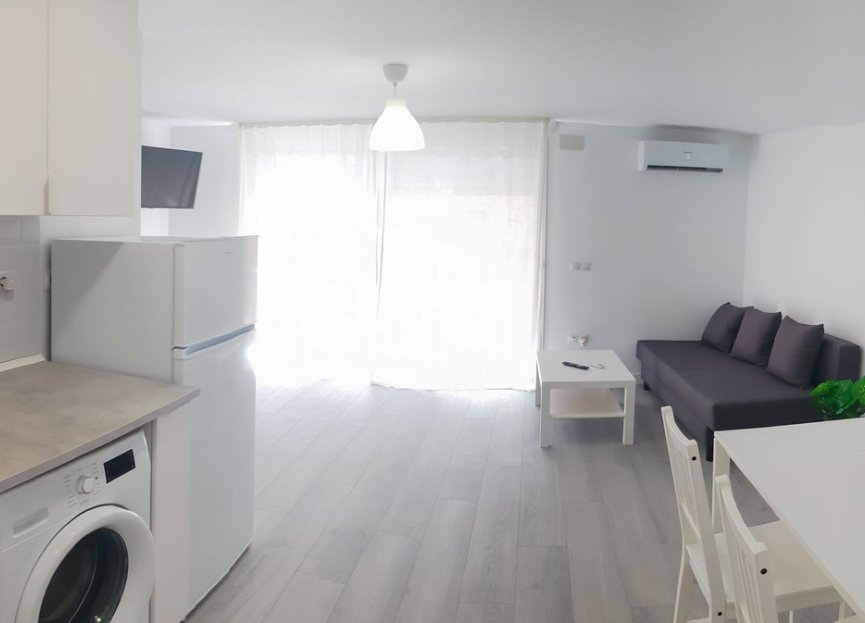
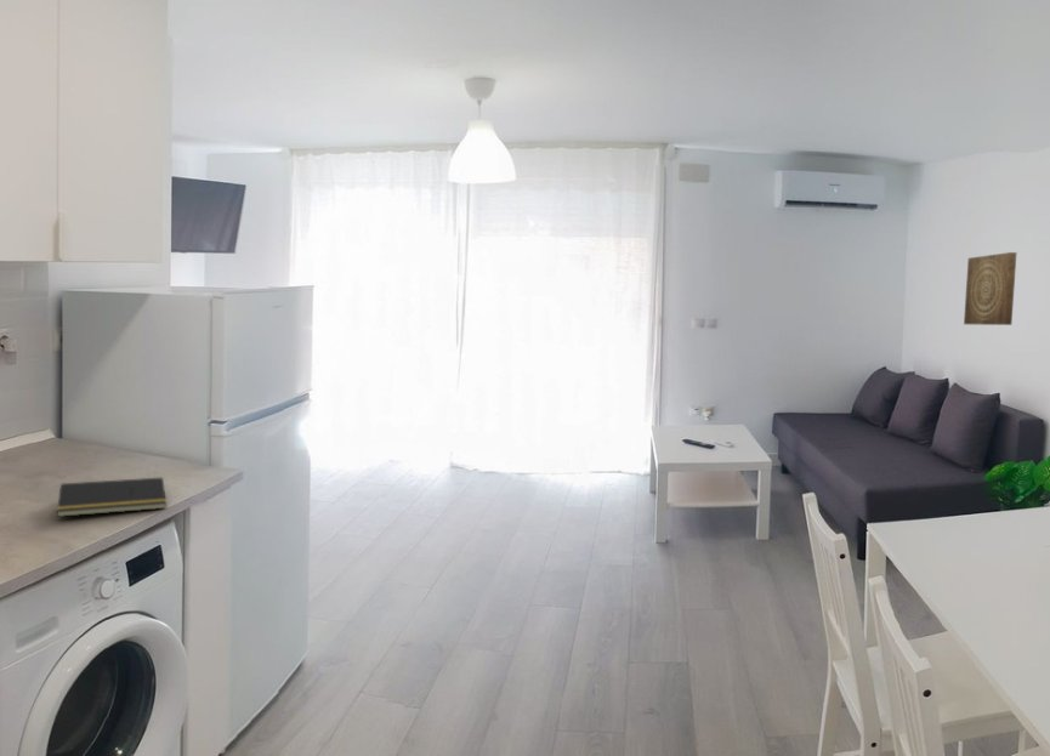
+ wall art [963,251,1017,326]
+ notepad [56,476,168,518]
